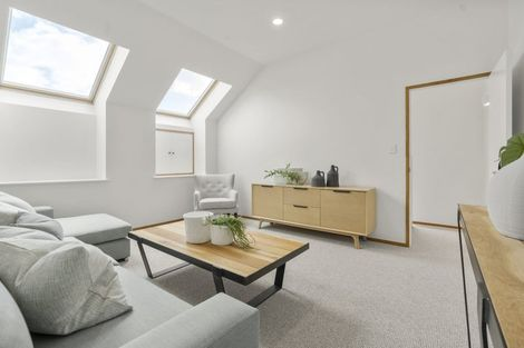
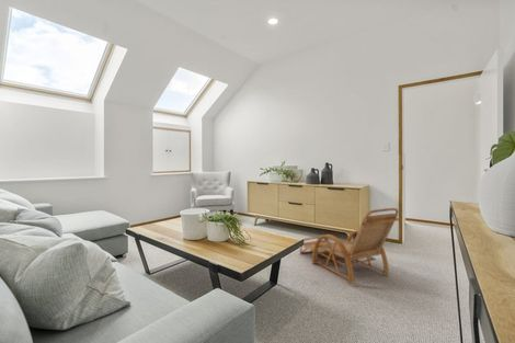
+ deck chair [299,207,402,285]
